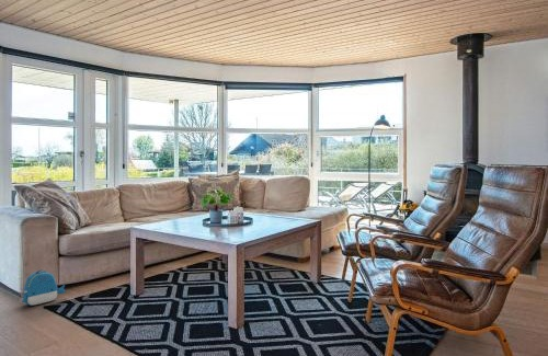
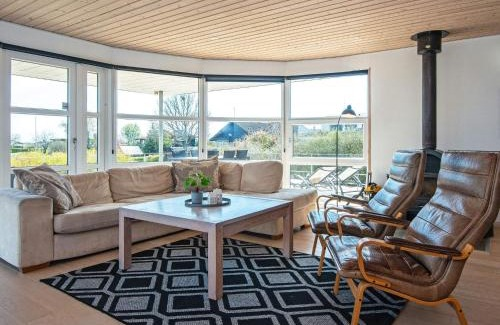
- backpack [21,269,66,307]
